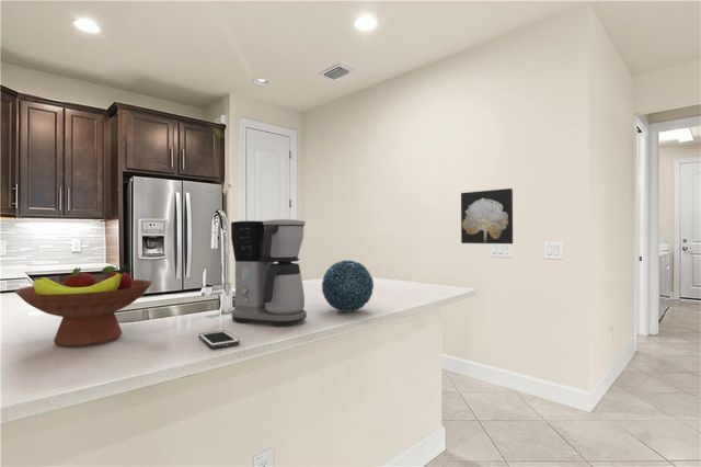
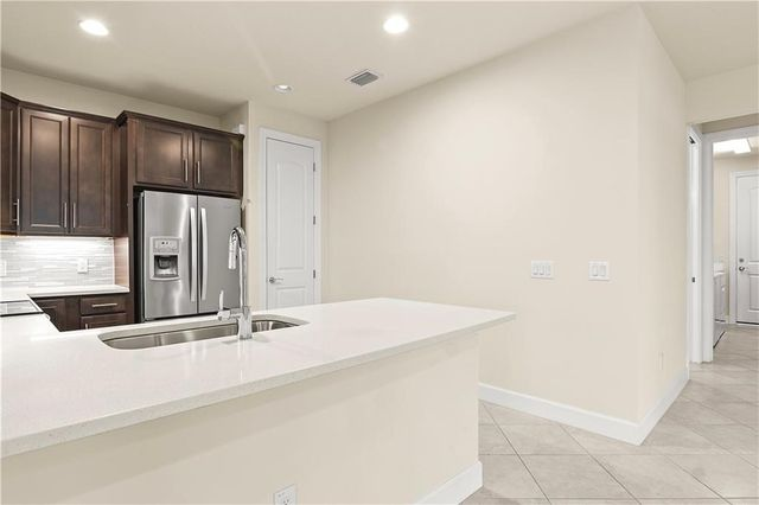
- cell phone [198,330,241,350]
- wall art [460,187,514,244]
- coffee maker [230,218,308,327]
- fruit bowl [13,264,153,348]
- decorative ball [321,259,375,314]
